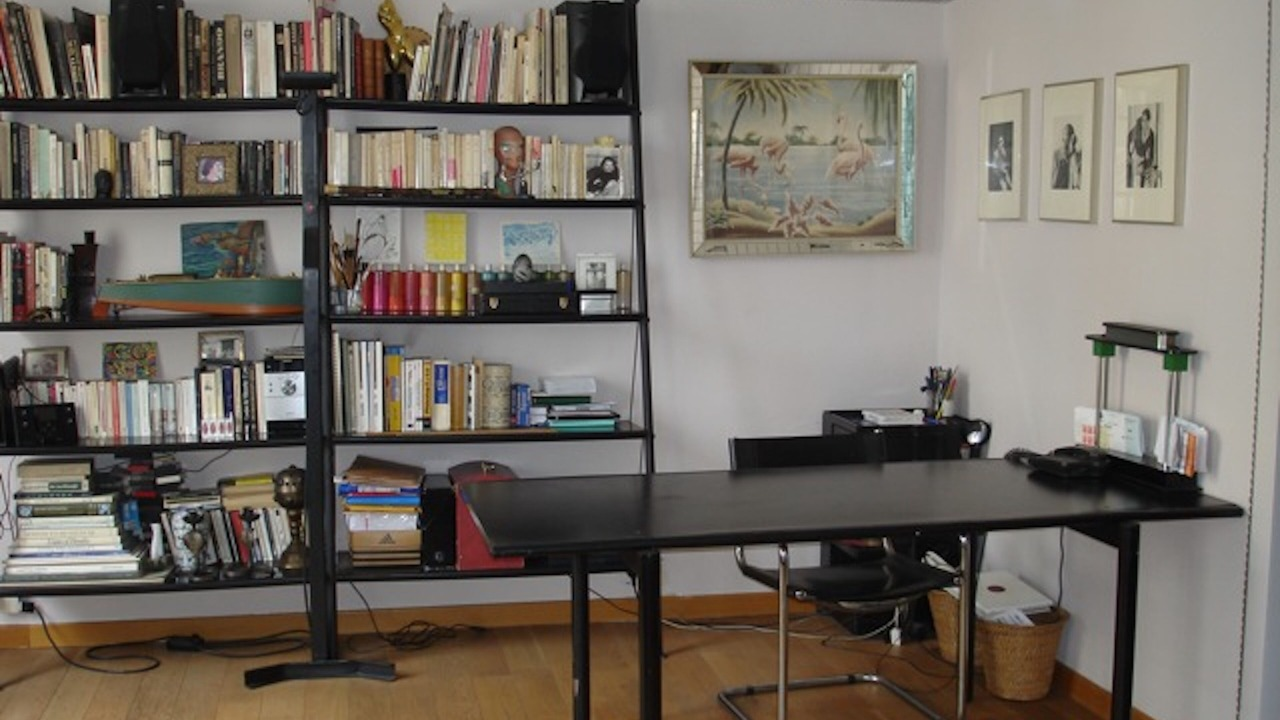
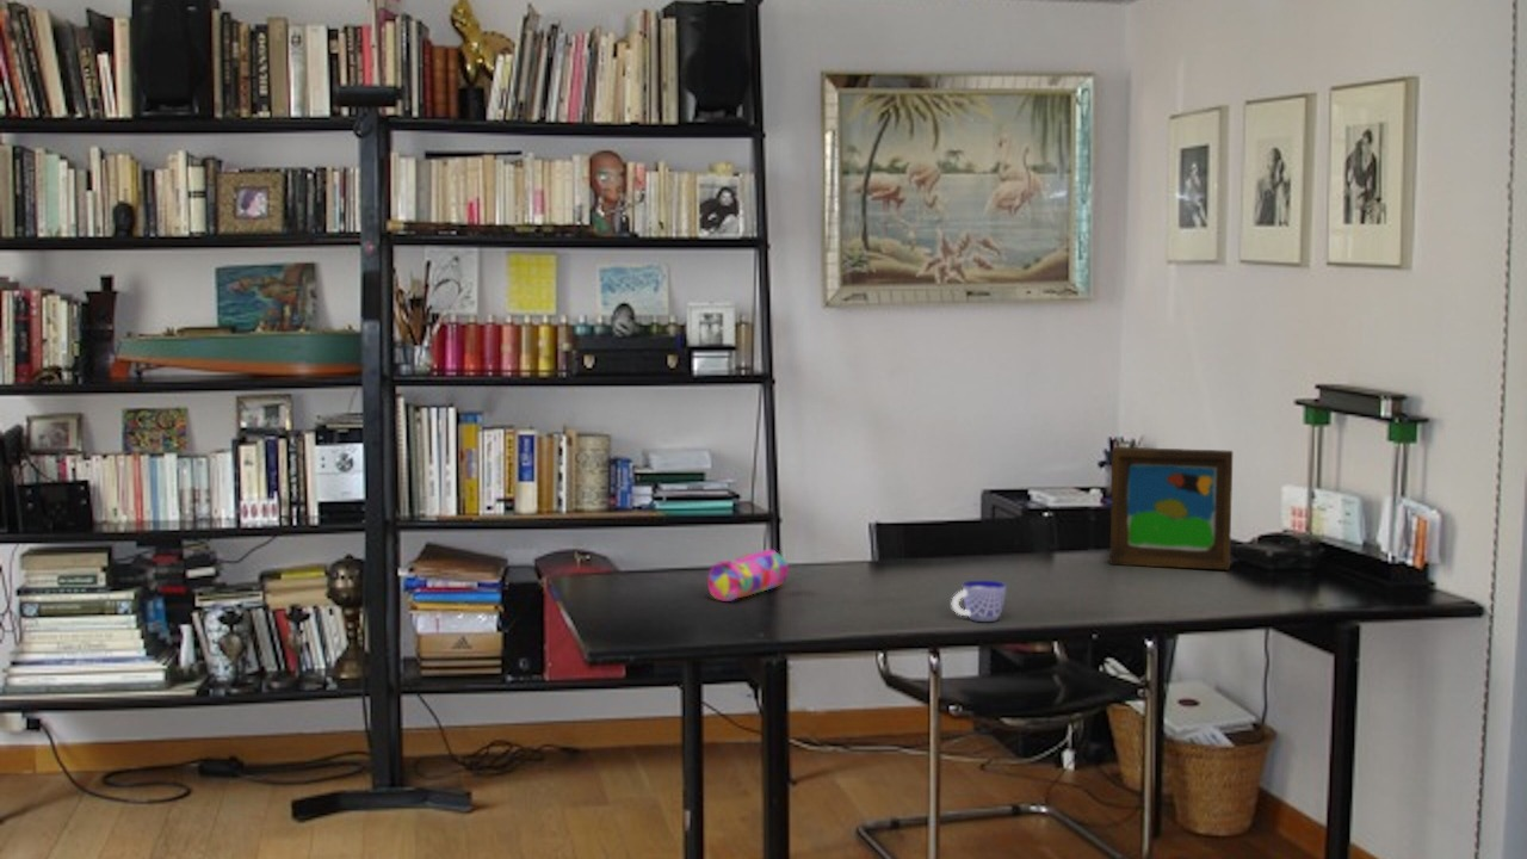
+ cup [951,580,1008,623]
+ pencil case [706,549,790,602]
+ picture frame [1108,446,1234,570]
